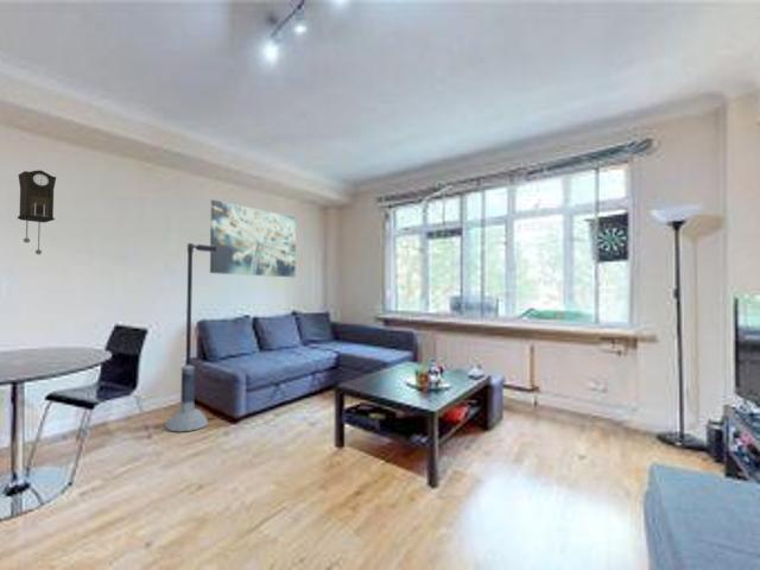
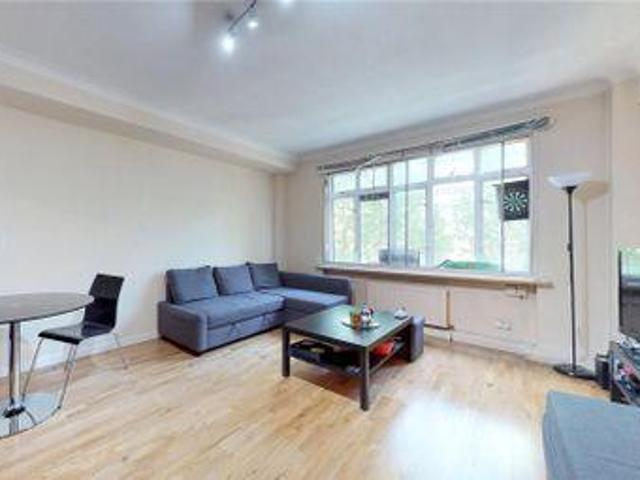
- wall art [209,198,297,278]
- pendulum clock [17,169,57,255]
- floor lamp [164,242,216,432]
